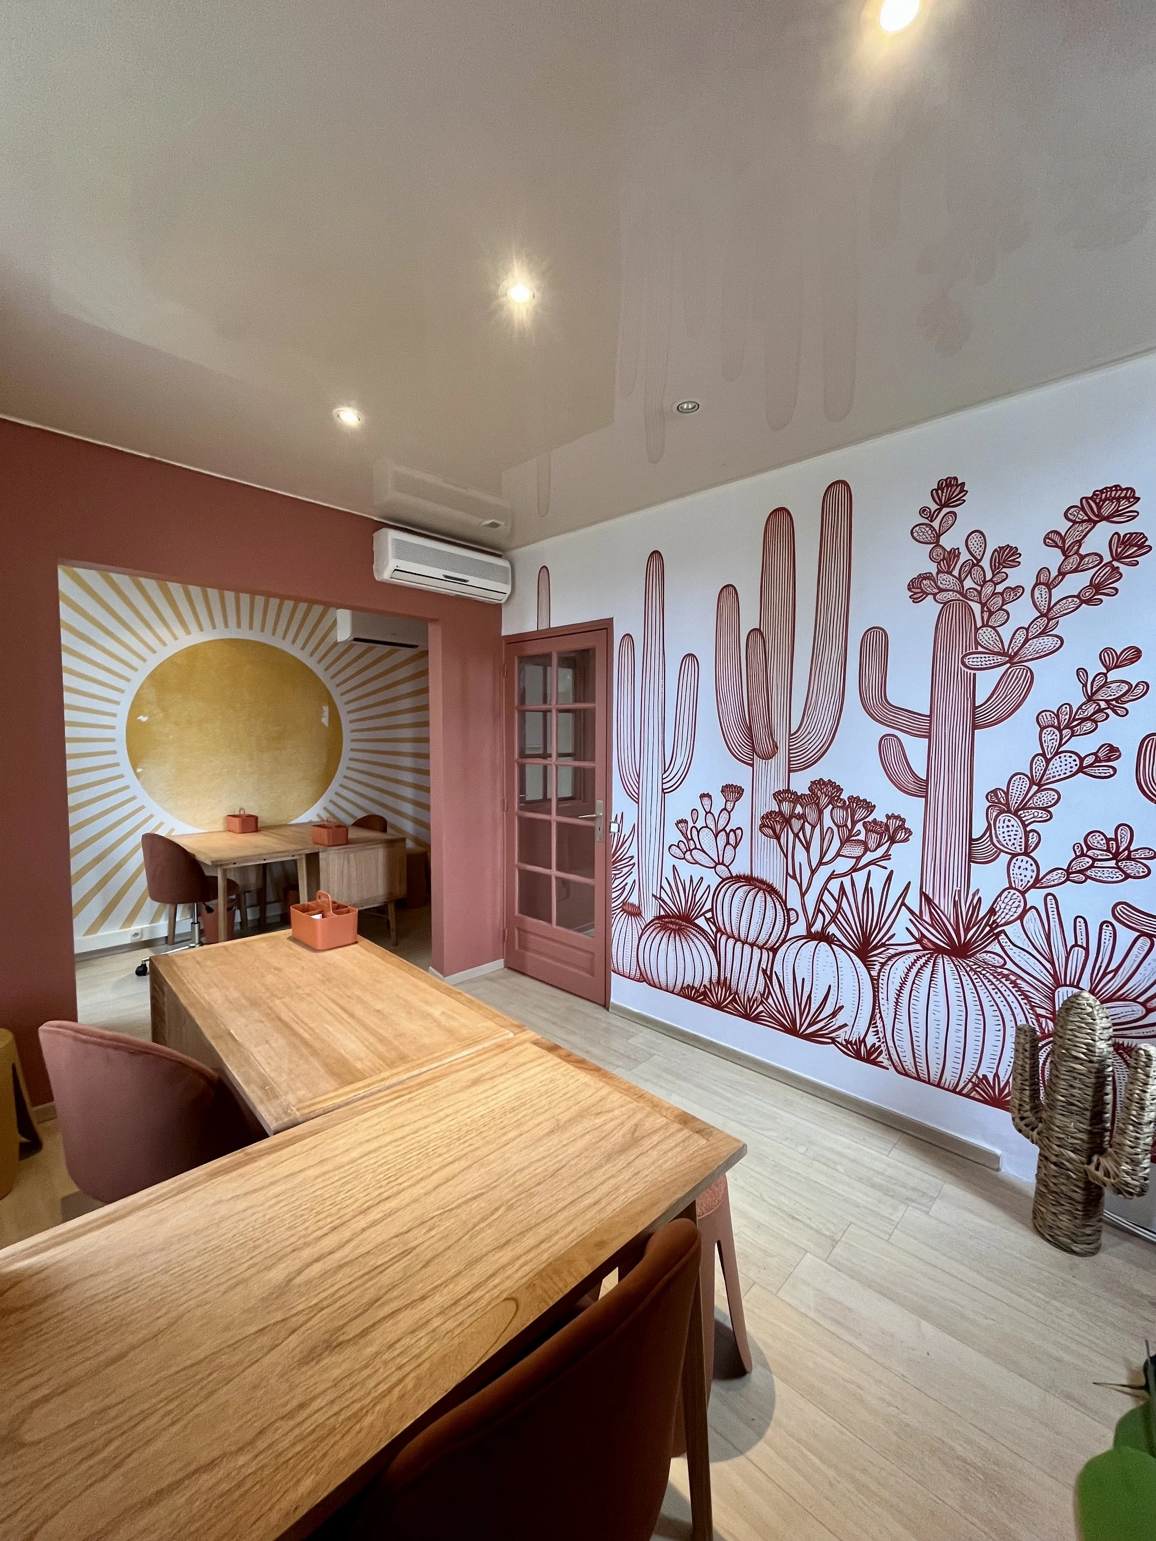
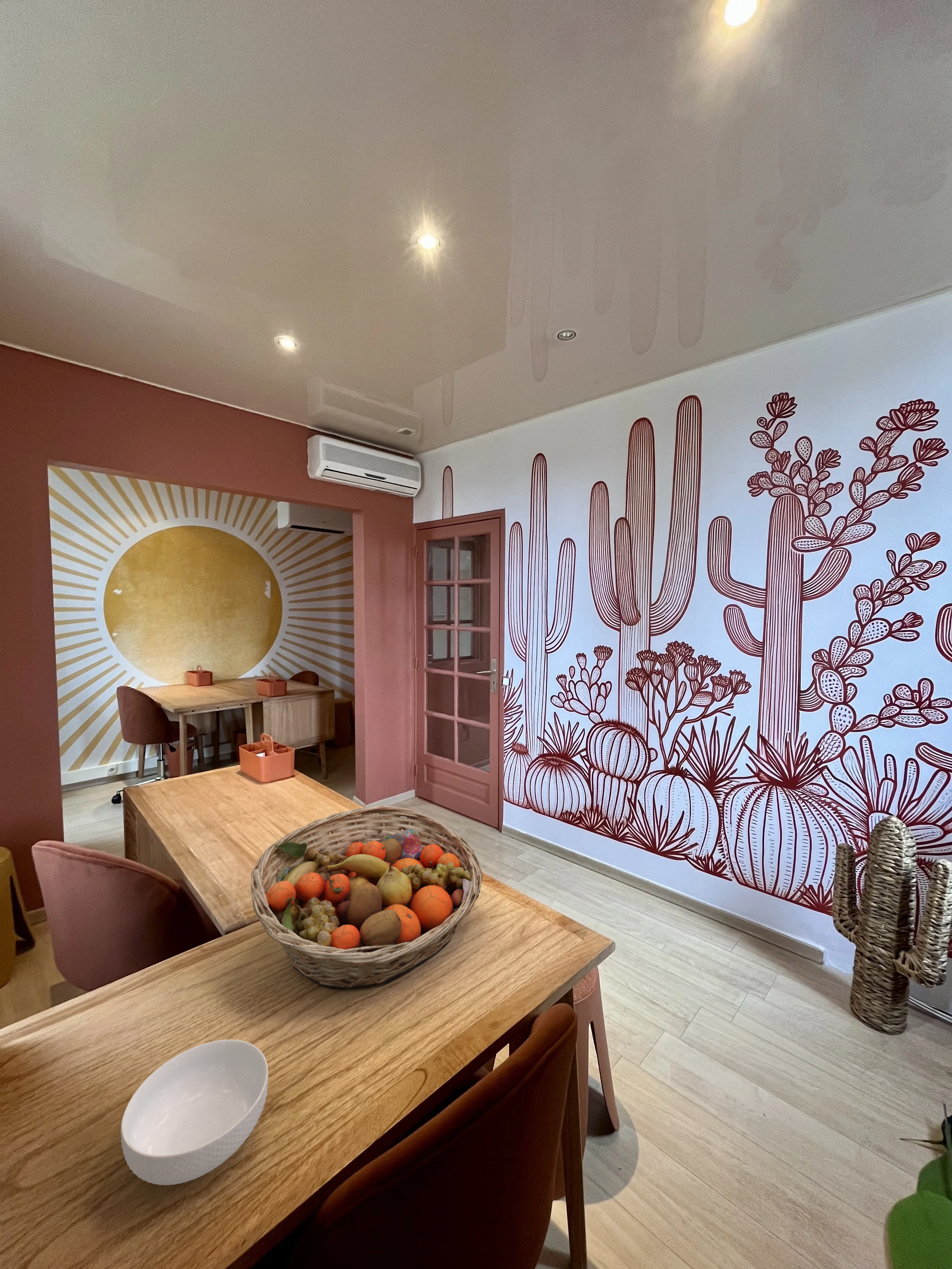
+ cereal bowl [120,1039,269,1186]
+ fruit basket [251,805,483,990]
